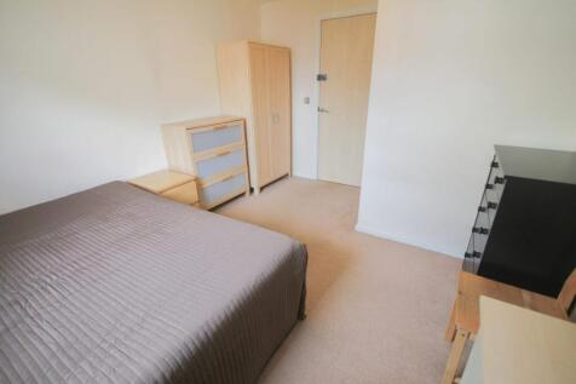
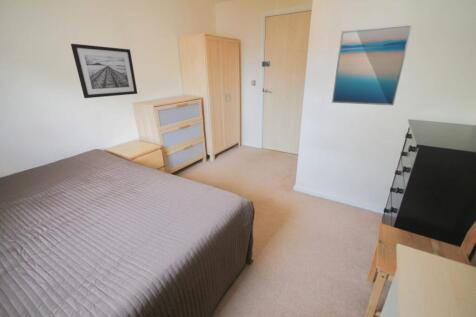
+ wall art [331,23,414,106]
+ wall art [70,43,138,99]
